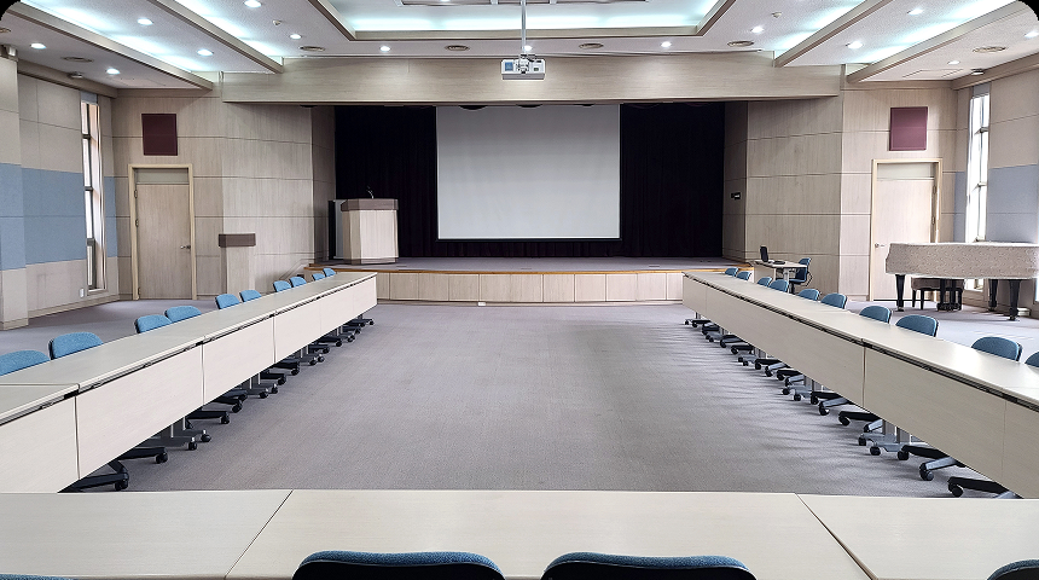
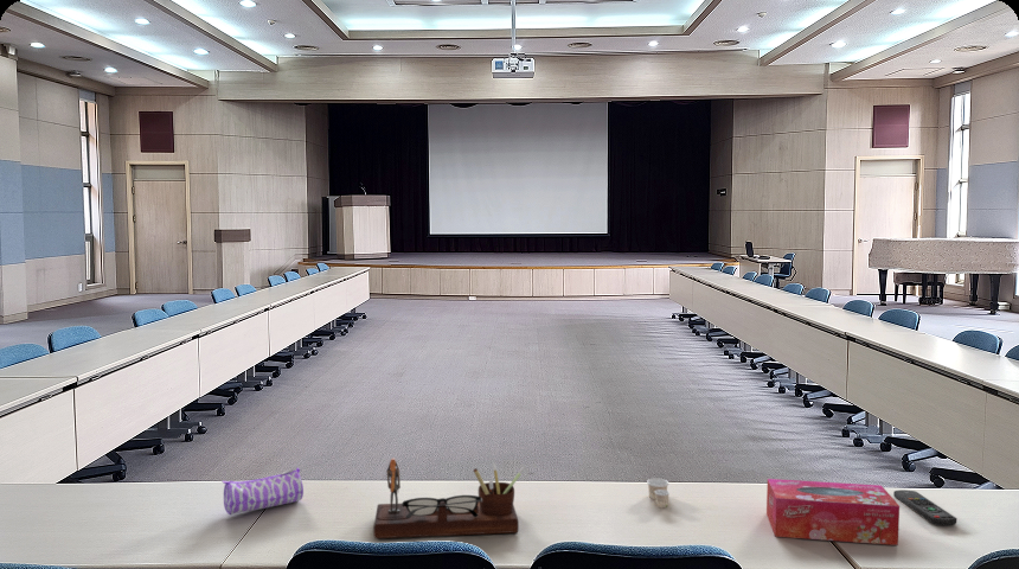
+ paper cup [646,478,671,509]
+ remote control [892,488,957,526]
+ desk organizer [372,458,526,539]
+ pencil case [222,467,305,516]
+ tissue box [765,478,901,546]
